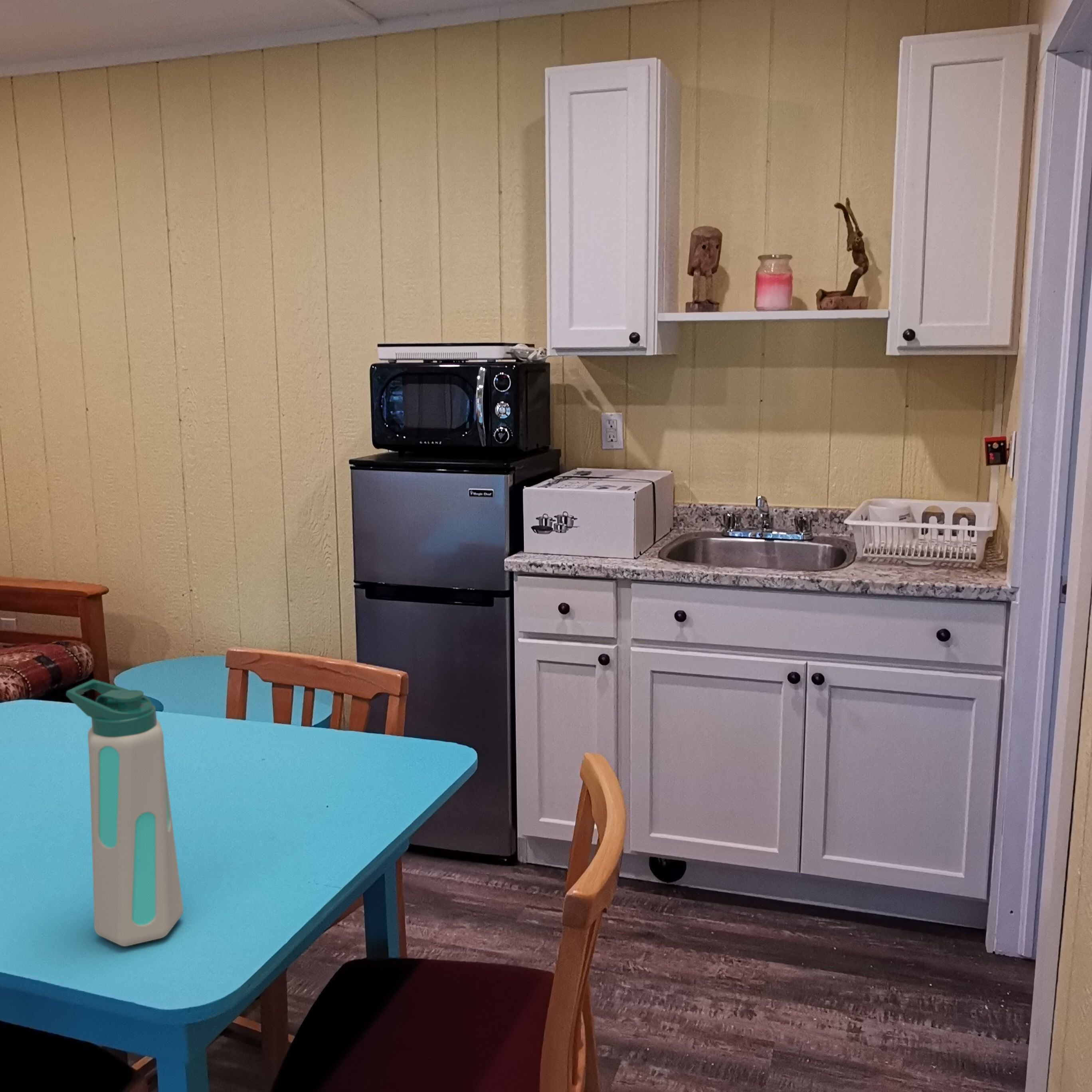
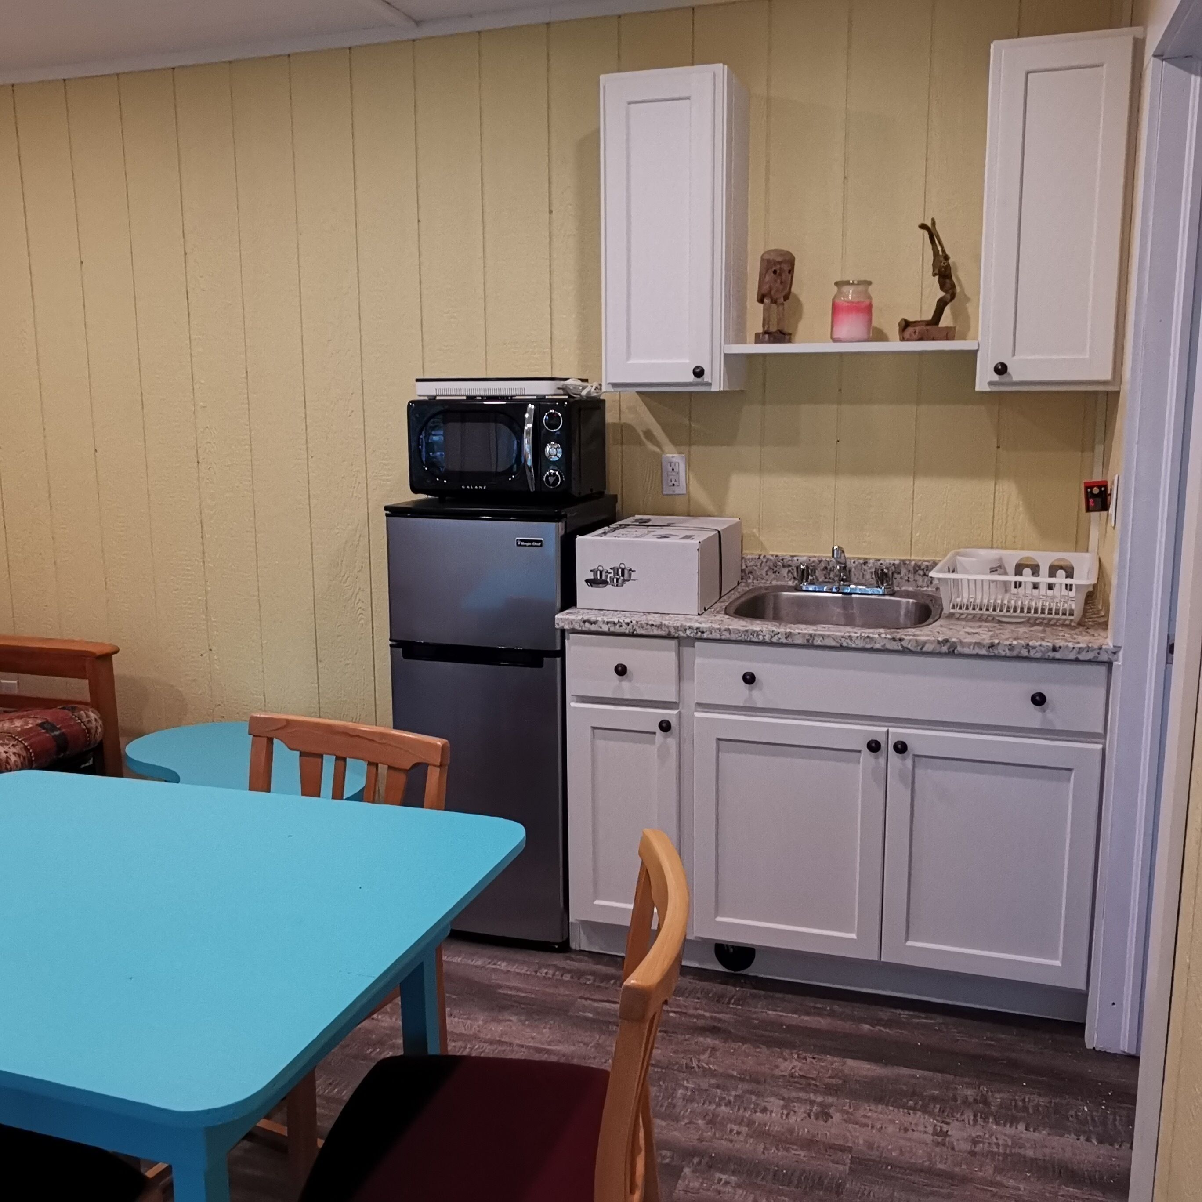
- water bottle [65,679,184,947]
